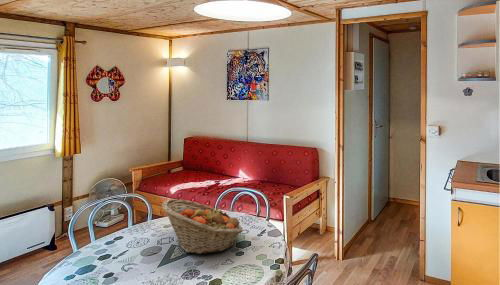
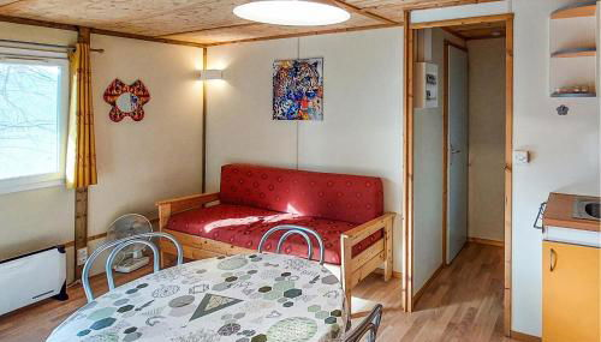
- fruit basket [161,198,244,255]
